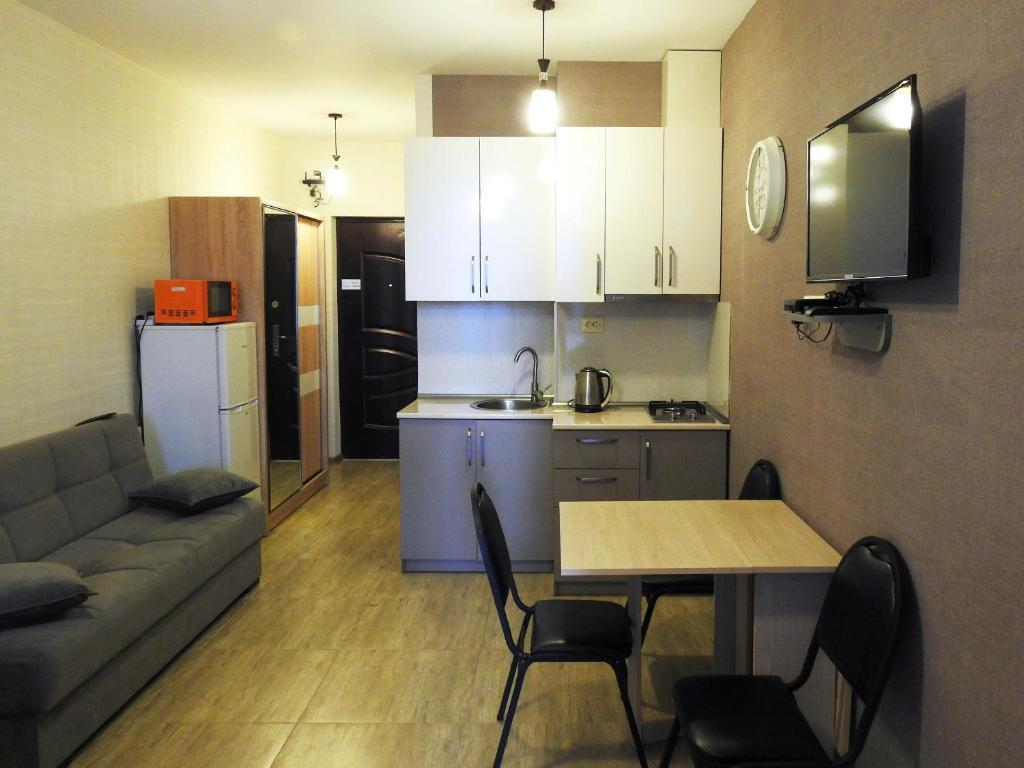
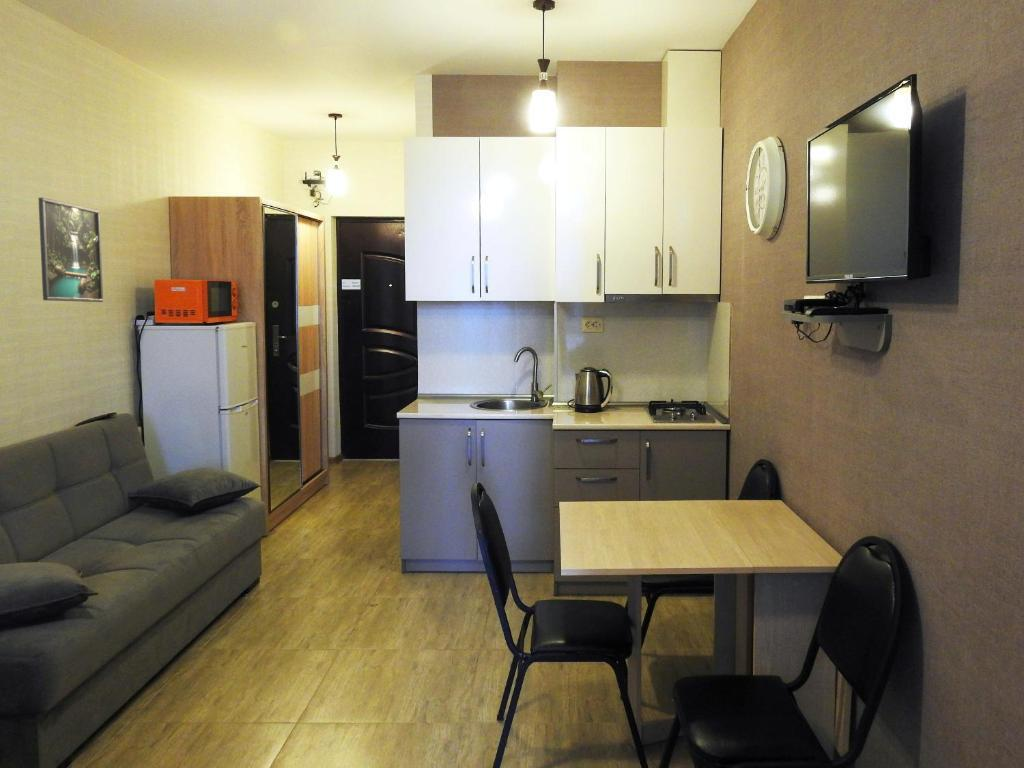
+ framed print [37,197,104,303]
